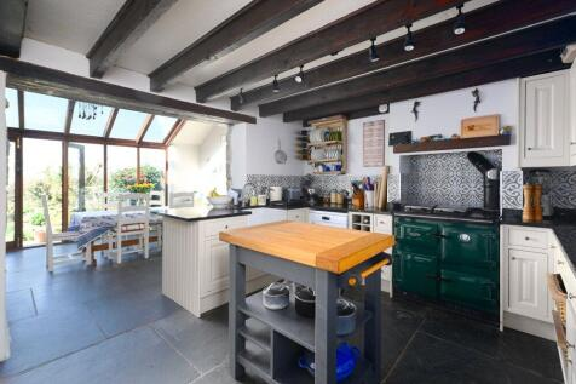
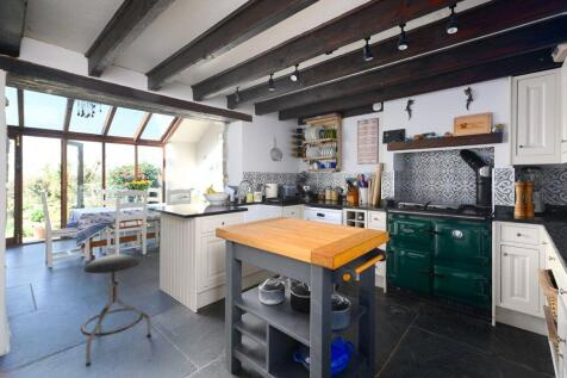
+ stool [80,253,152,367]
